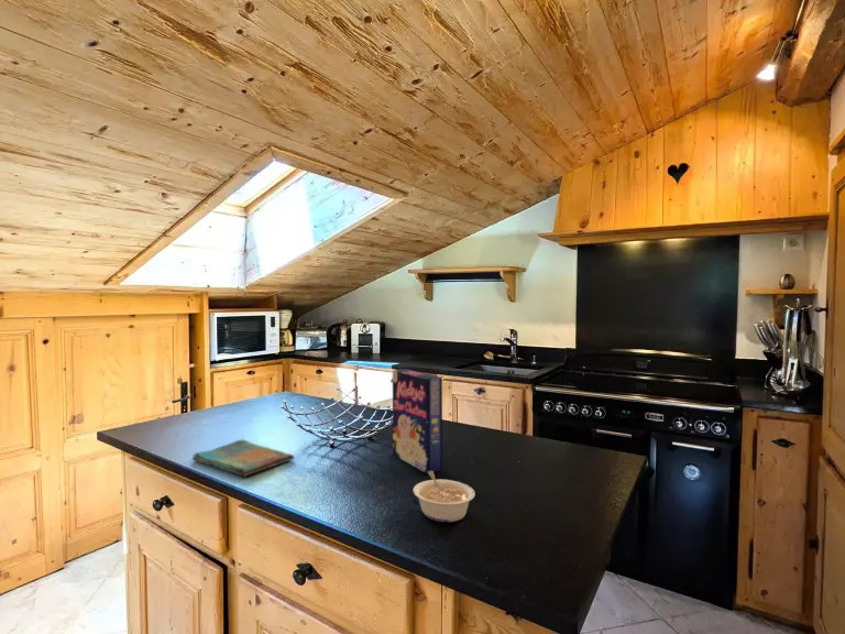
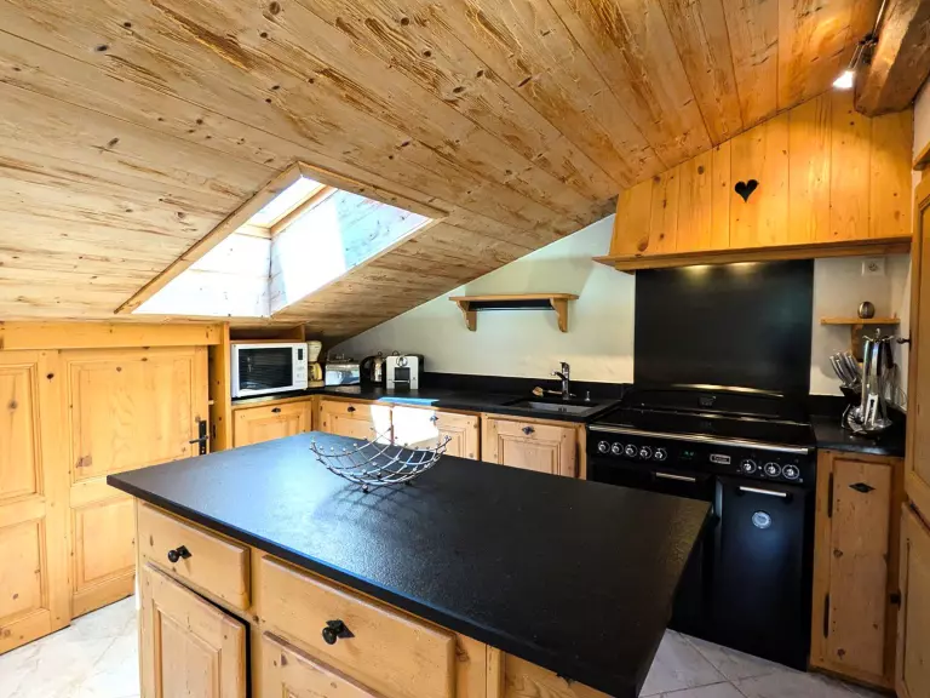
- dish towel [190,438,295,478]
- legume [413,471,476,523]
- cereal box [392,368,443,474]
